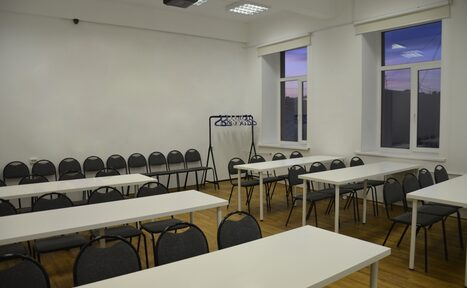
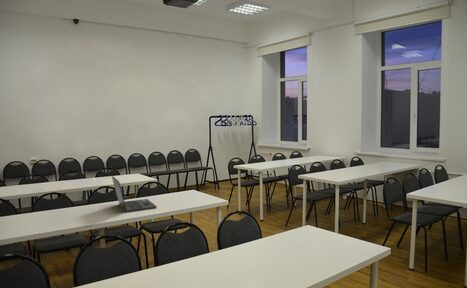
+ laptop [111,175,158,213]
